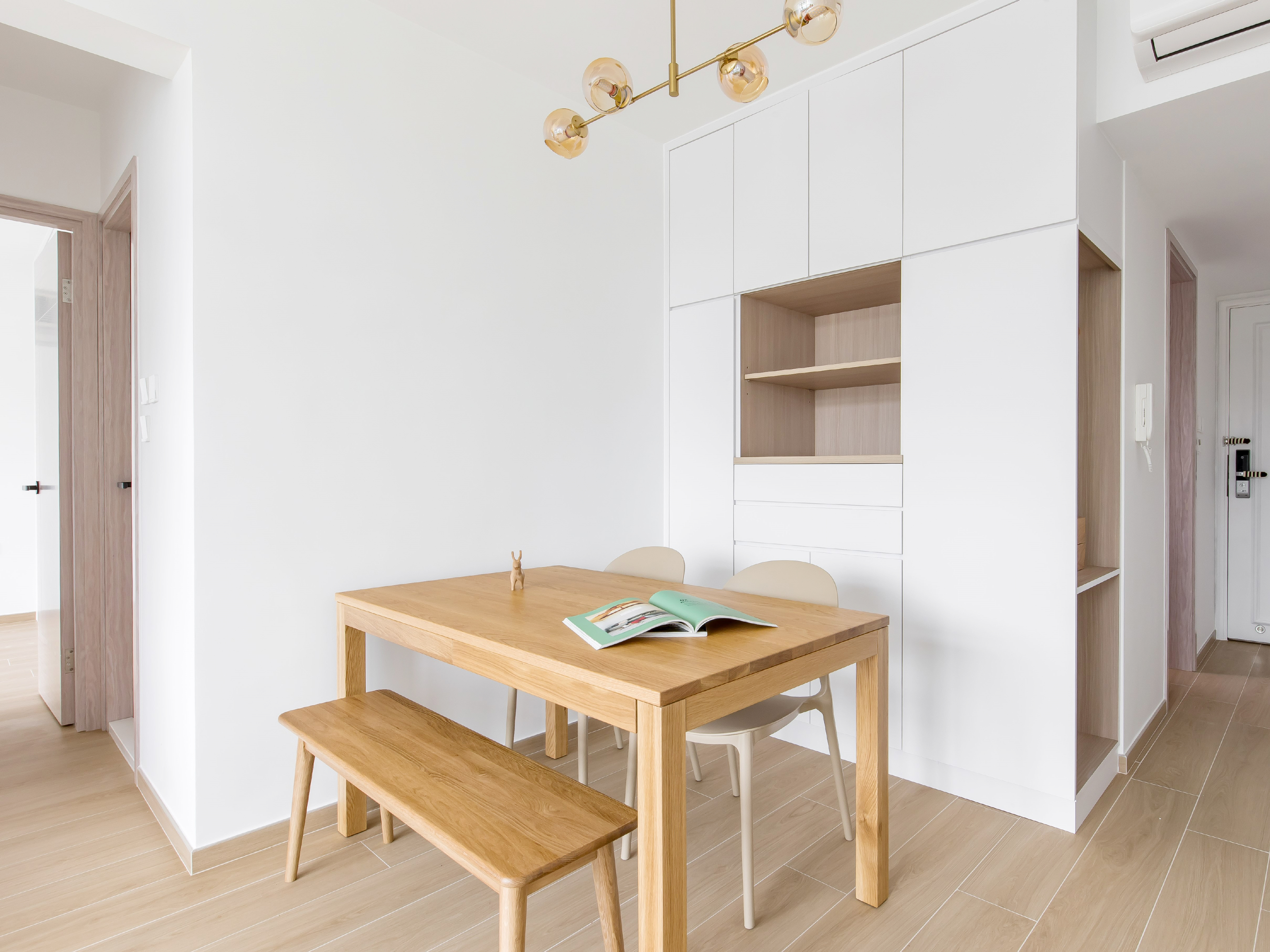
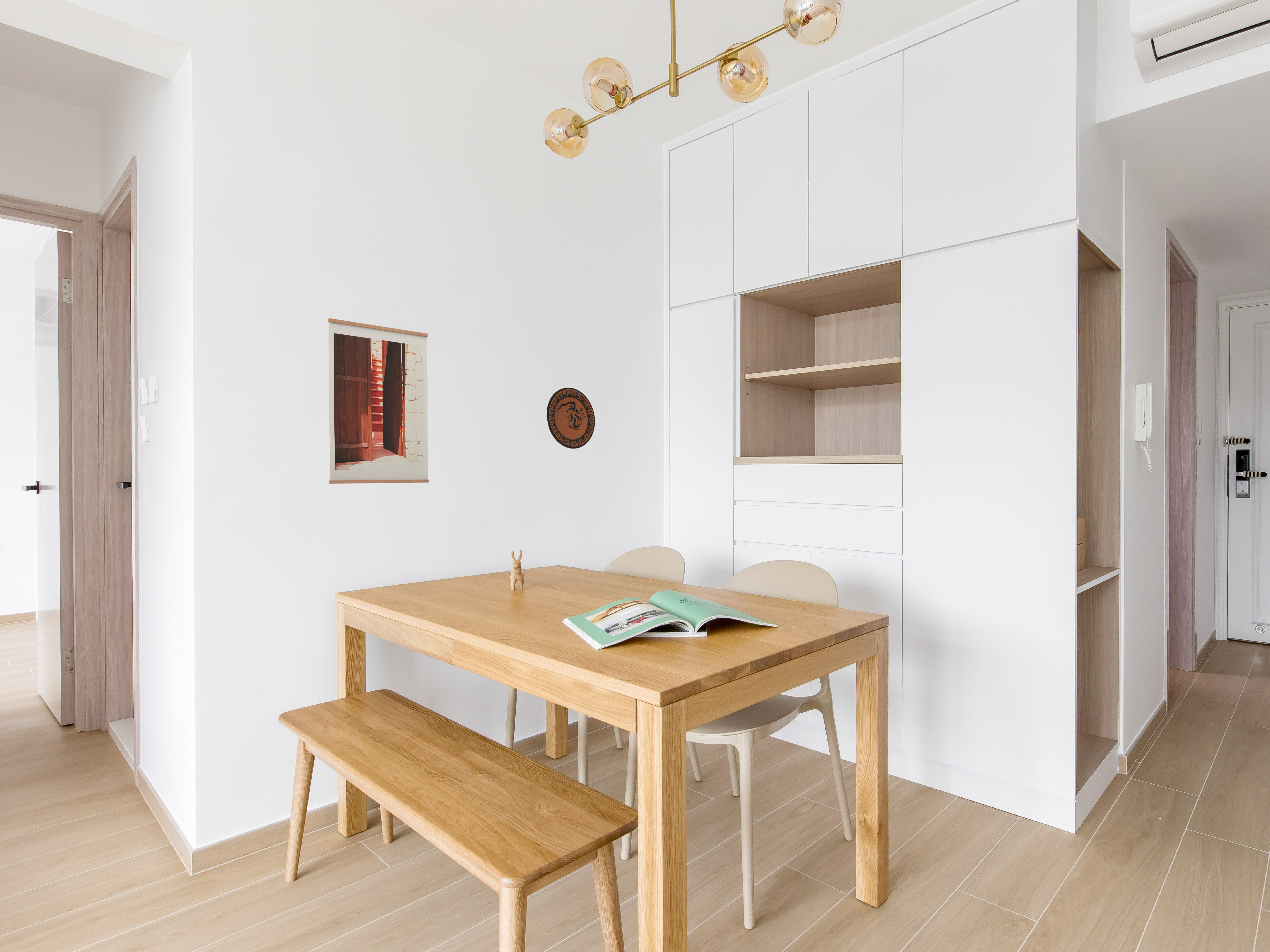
+ decorative plate [546,387,595,449]
+ wall art [327,318,429,484]
